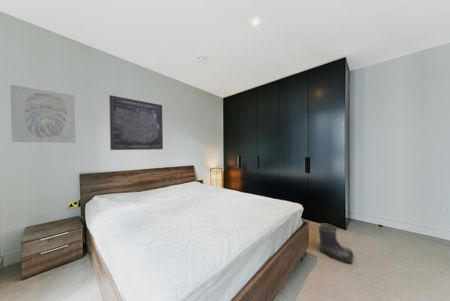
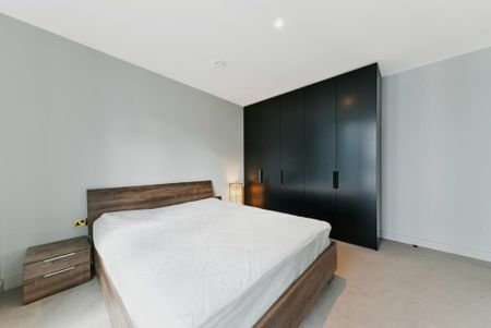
- wall art [9,84,77,144]
- boots [318,222,354,265]
- wall art [108,94,164,151]
